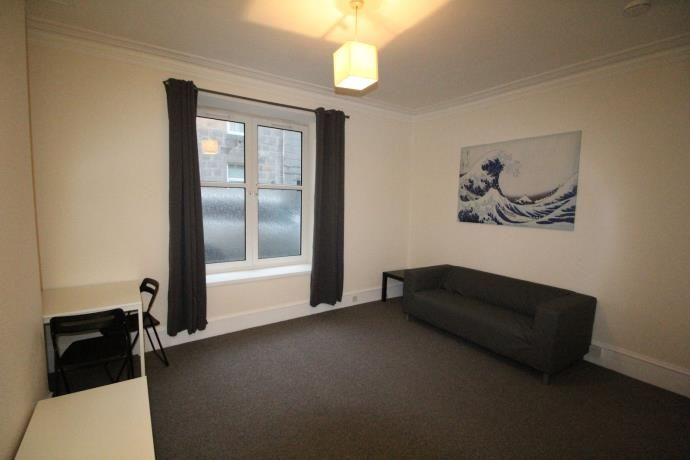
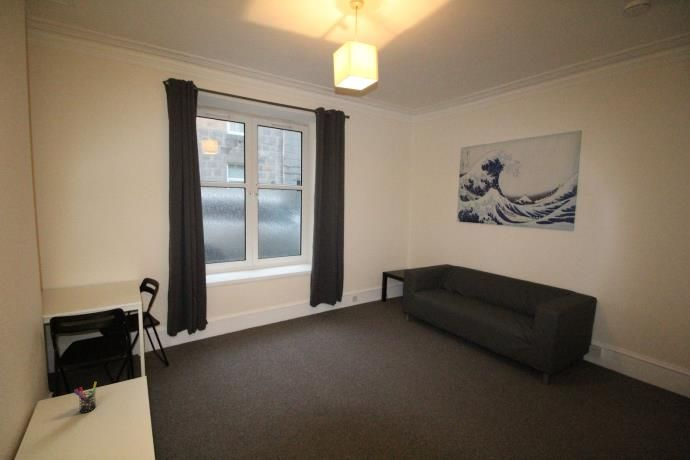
+ pen holder [73,381,97,414]
